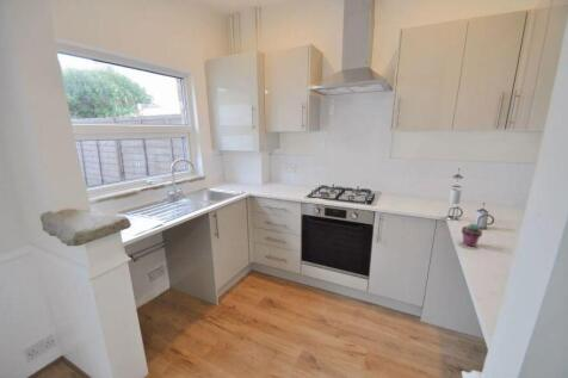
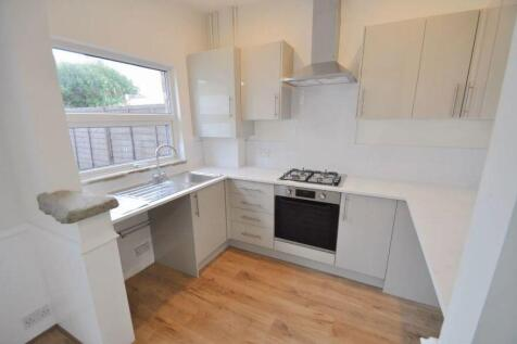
- coffee maker [445,167,495,230]
- potted succulent [461,222,483,248]
